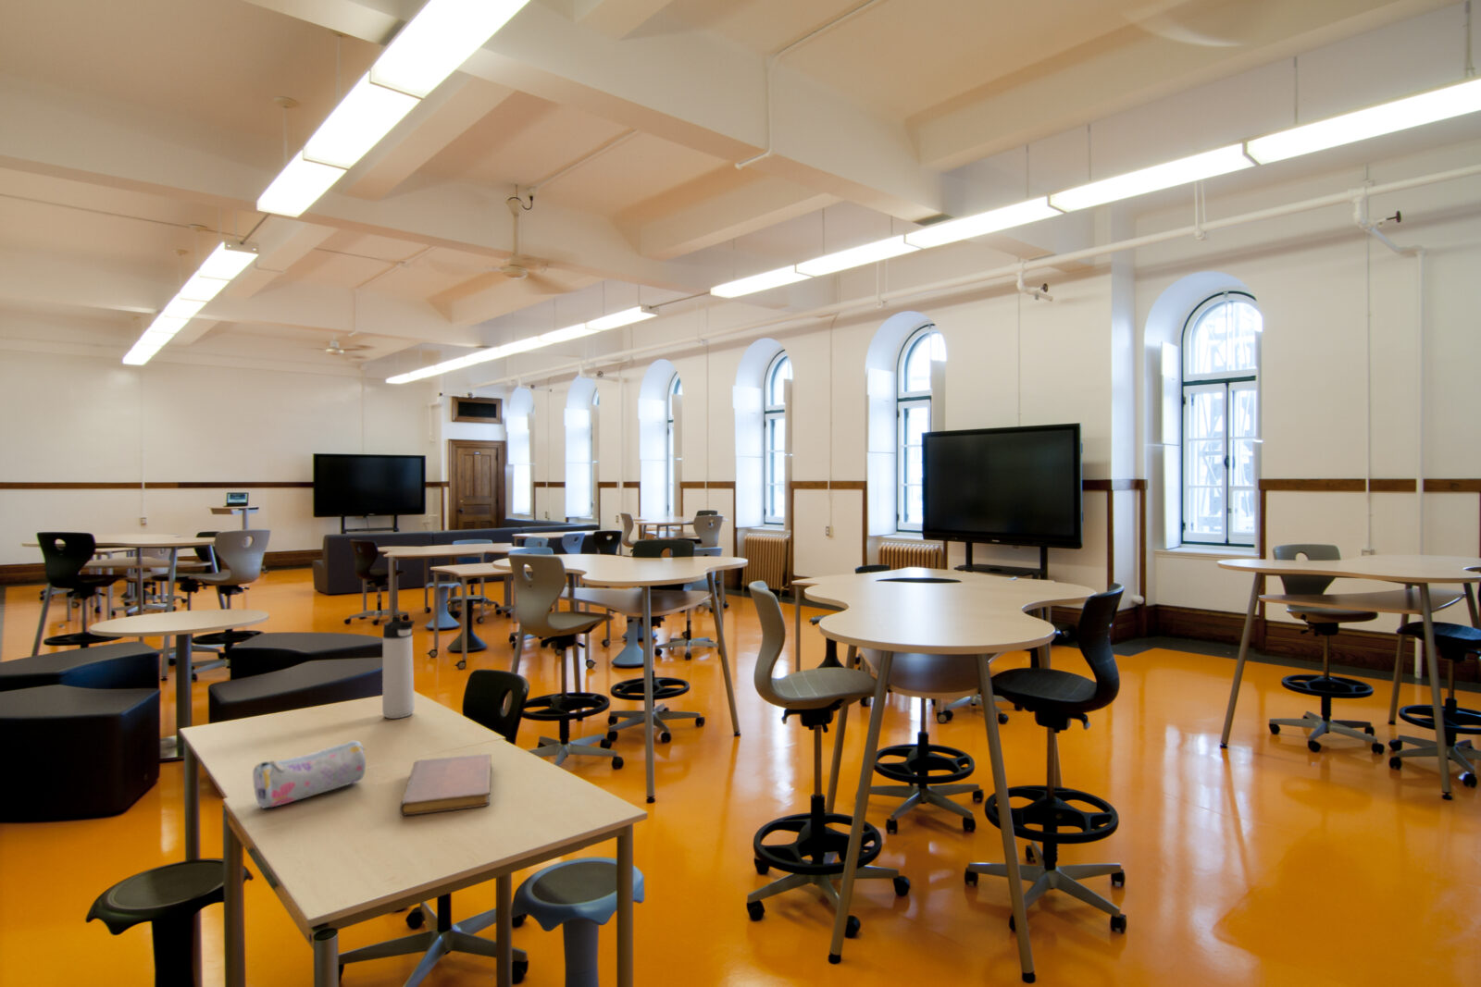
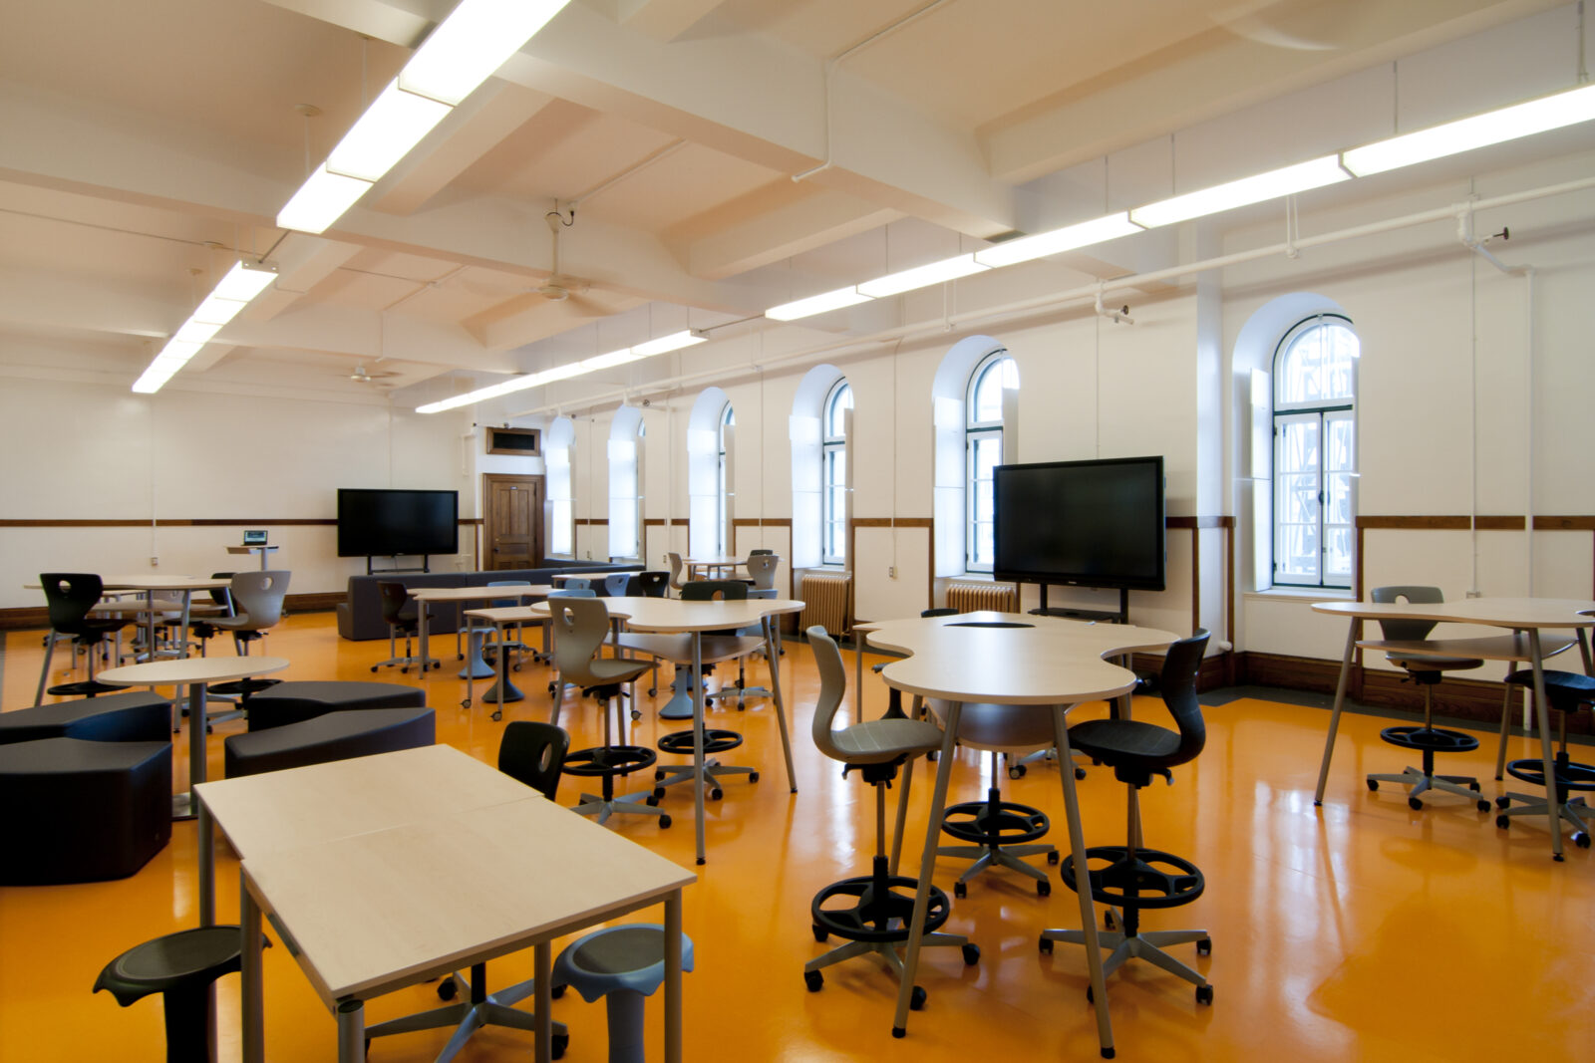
- notebook [399,753,493,816]
- thermos bottle [381,616,415,719]
- pencil case [251,740,367,810]
